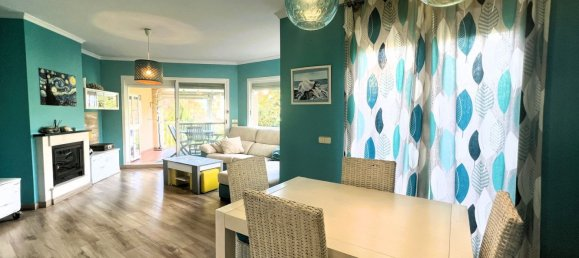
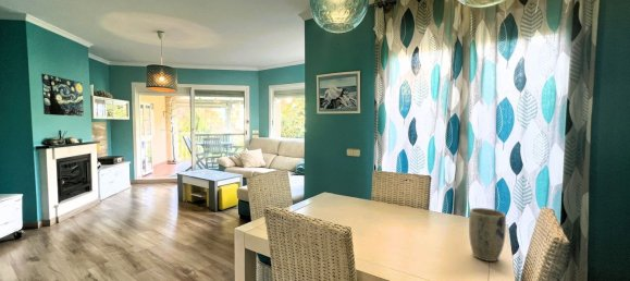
+ plant pot [468,207,507,262]
